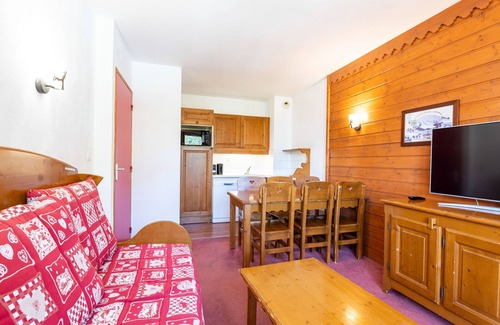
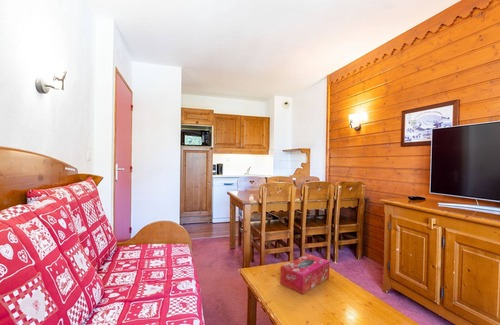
+ tissue box [279,253,330,295]
